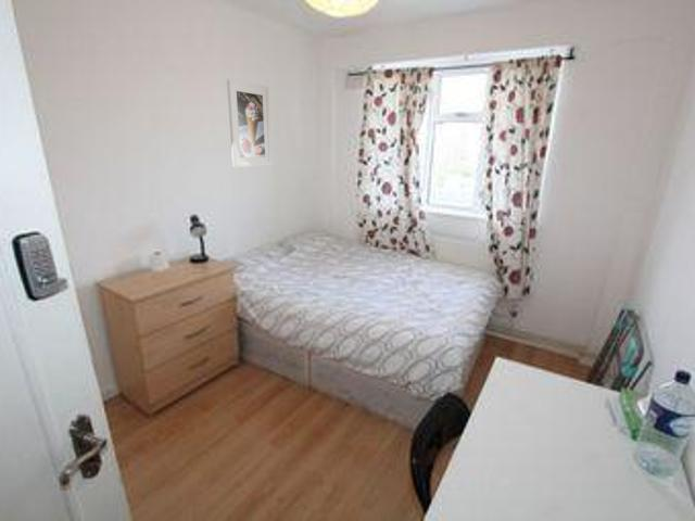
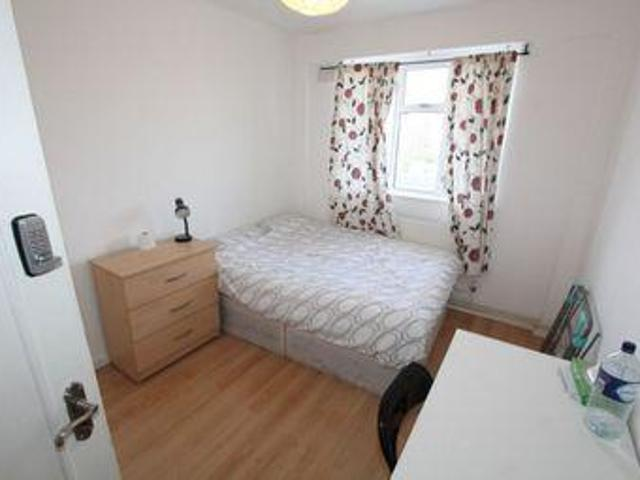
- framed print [226,78,273,168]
